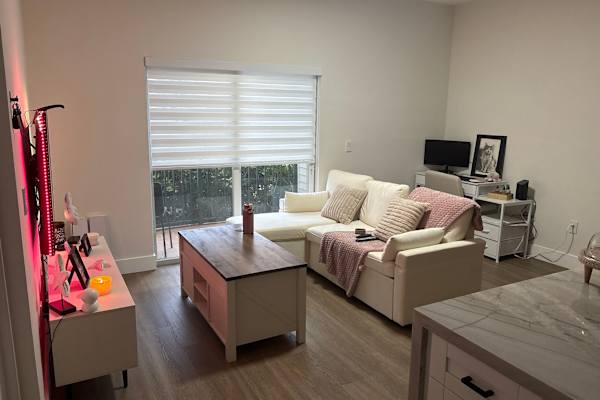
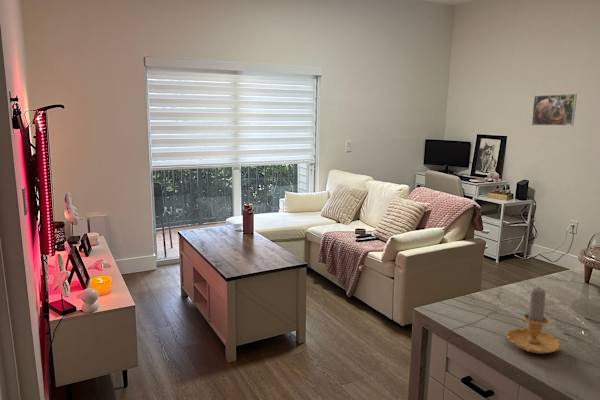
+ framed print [531,93,578,127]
+ candle [505,287,563,355]
